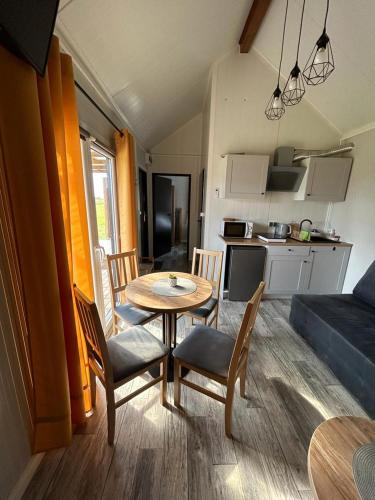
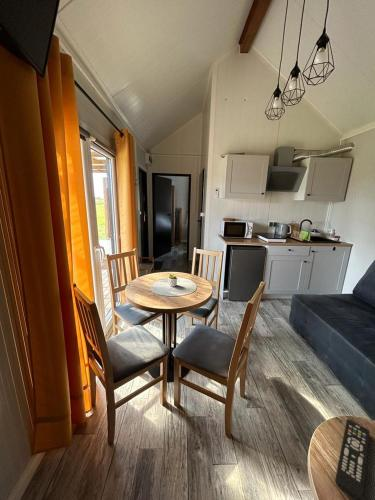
+ remote control [334,418,370,500]
